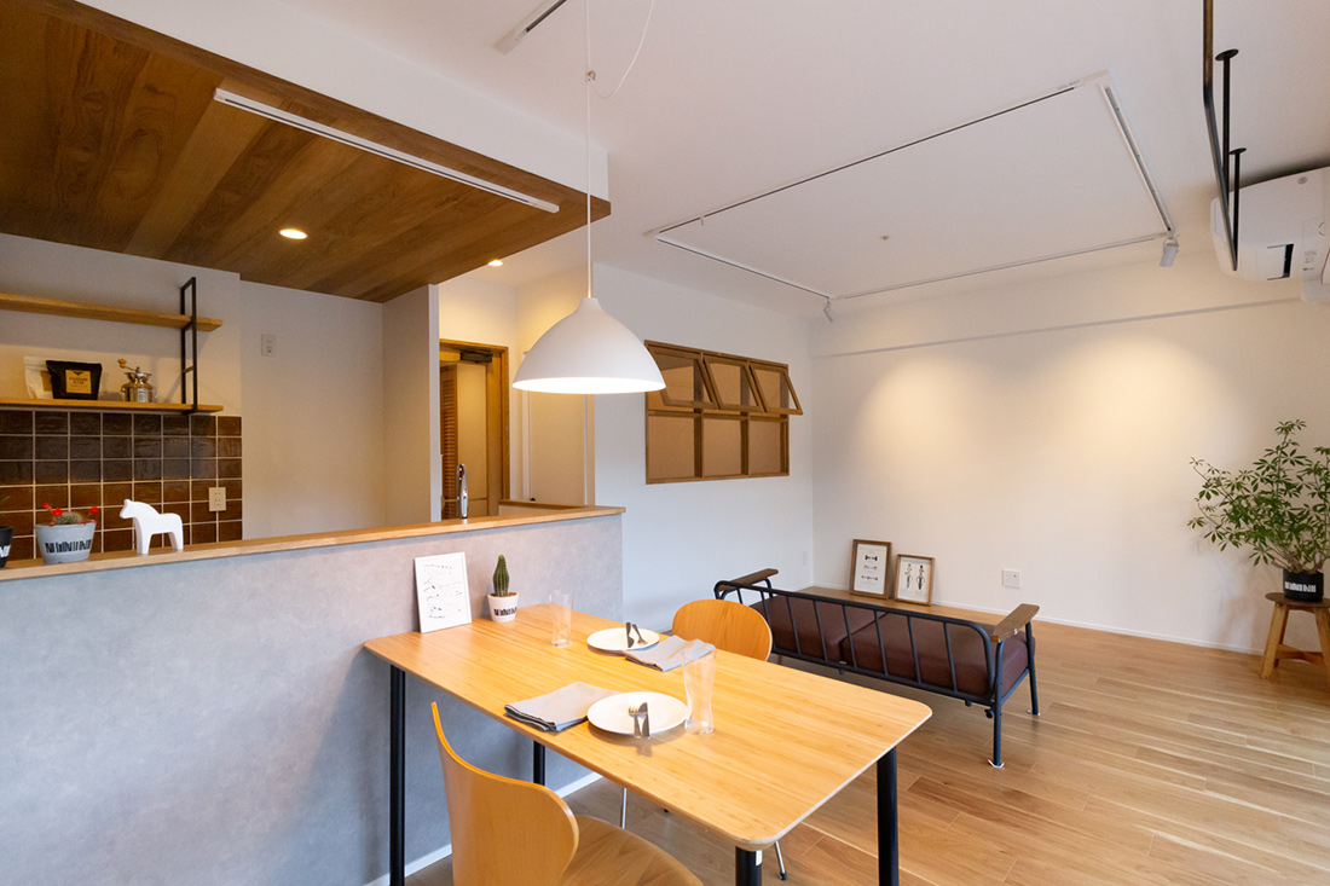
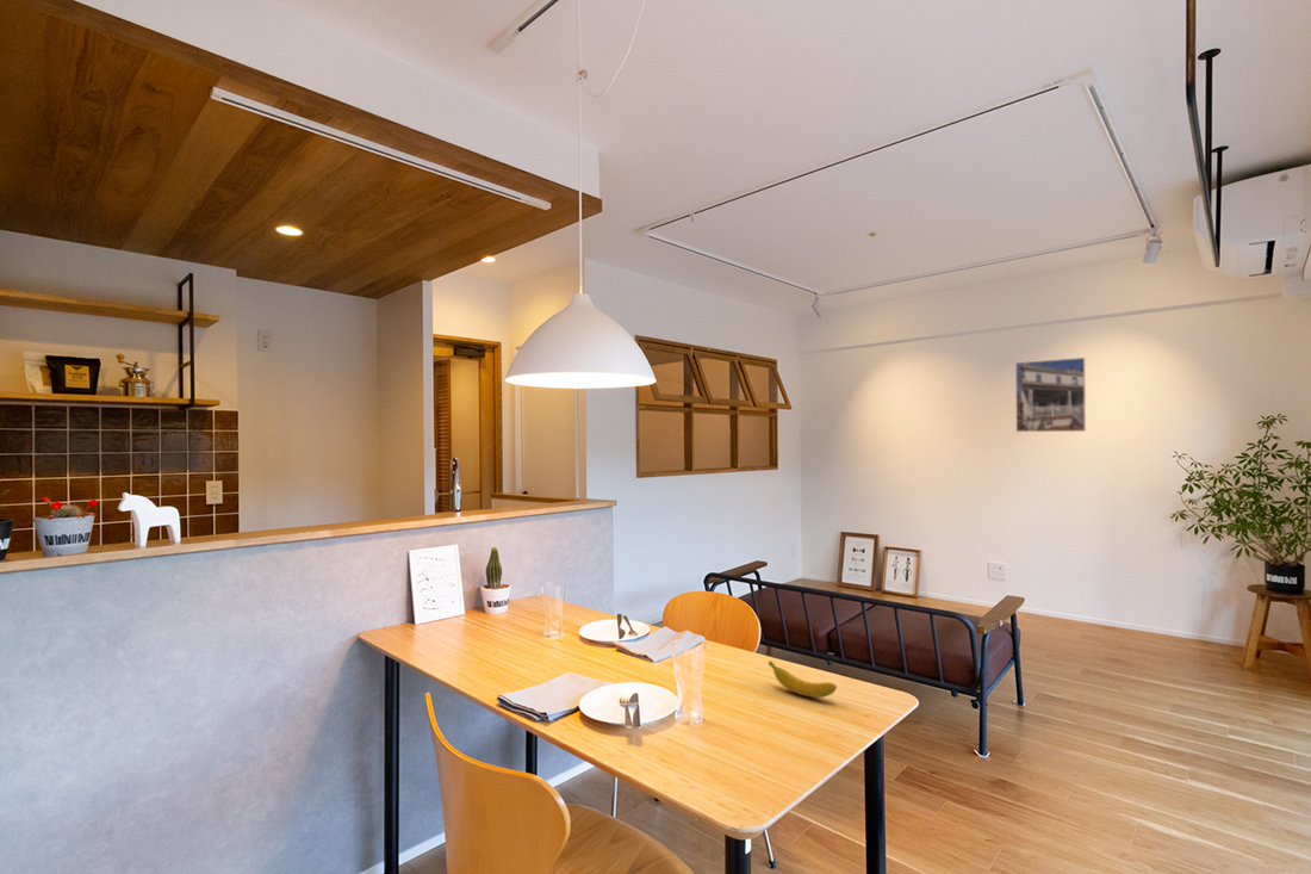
+ banana [768,659,838,699]
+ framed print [1014,357,1087,433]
